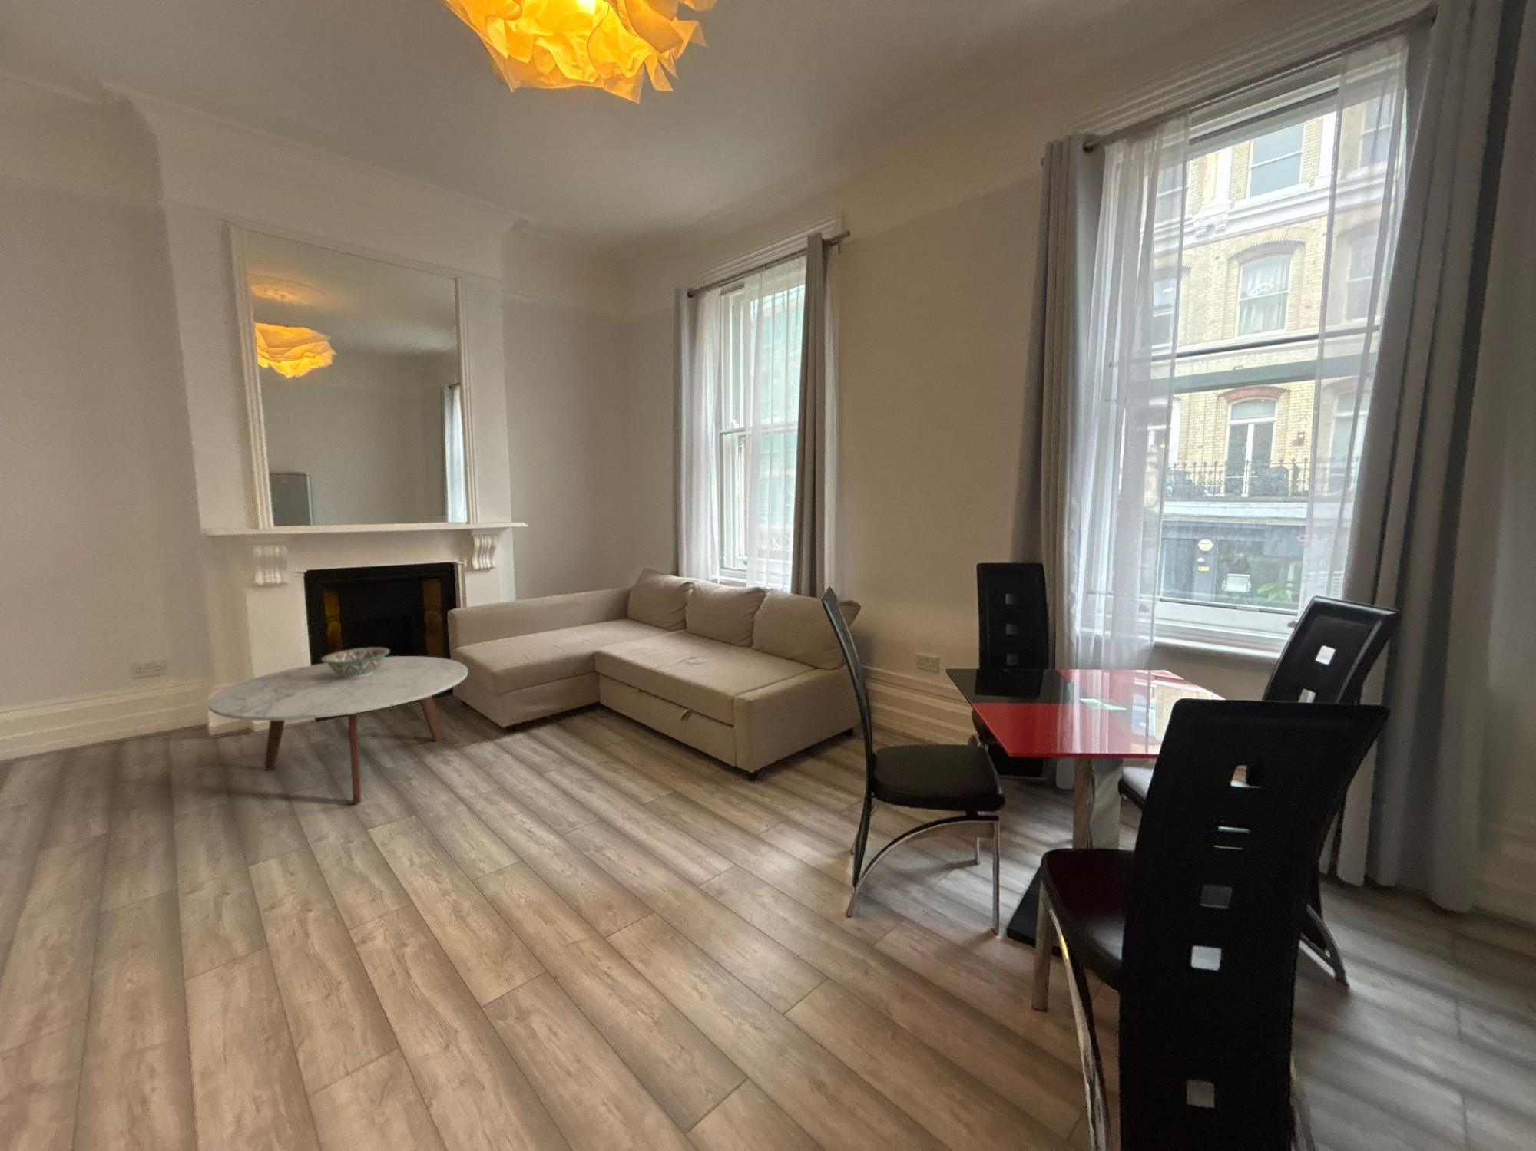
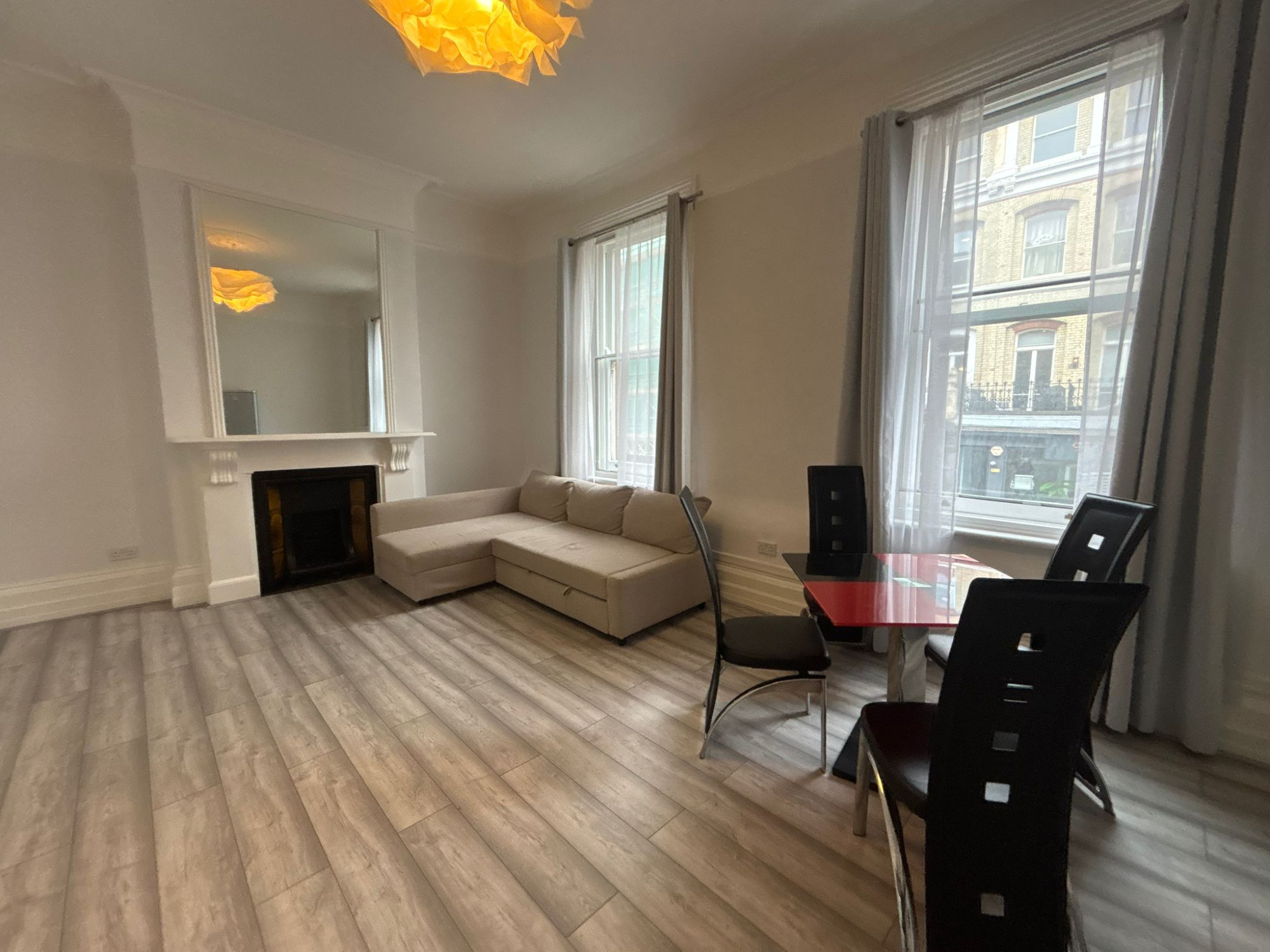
- decorative bowl [321,647,391,679]
- coffee table [207,655,468,804]
